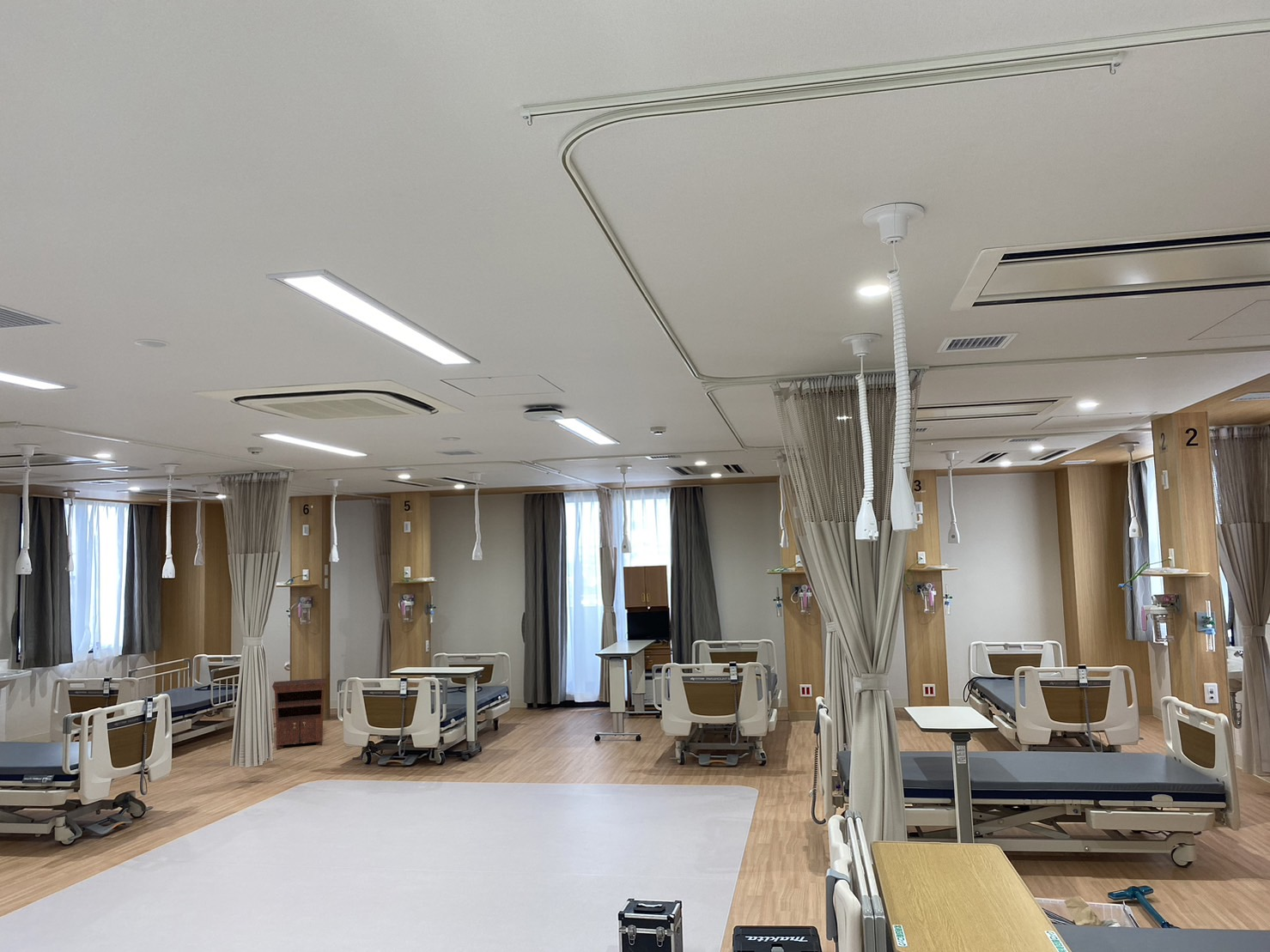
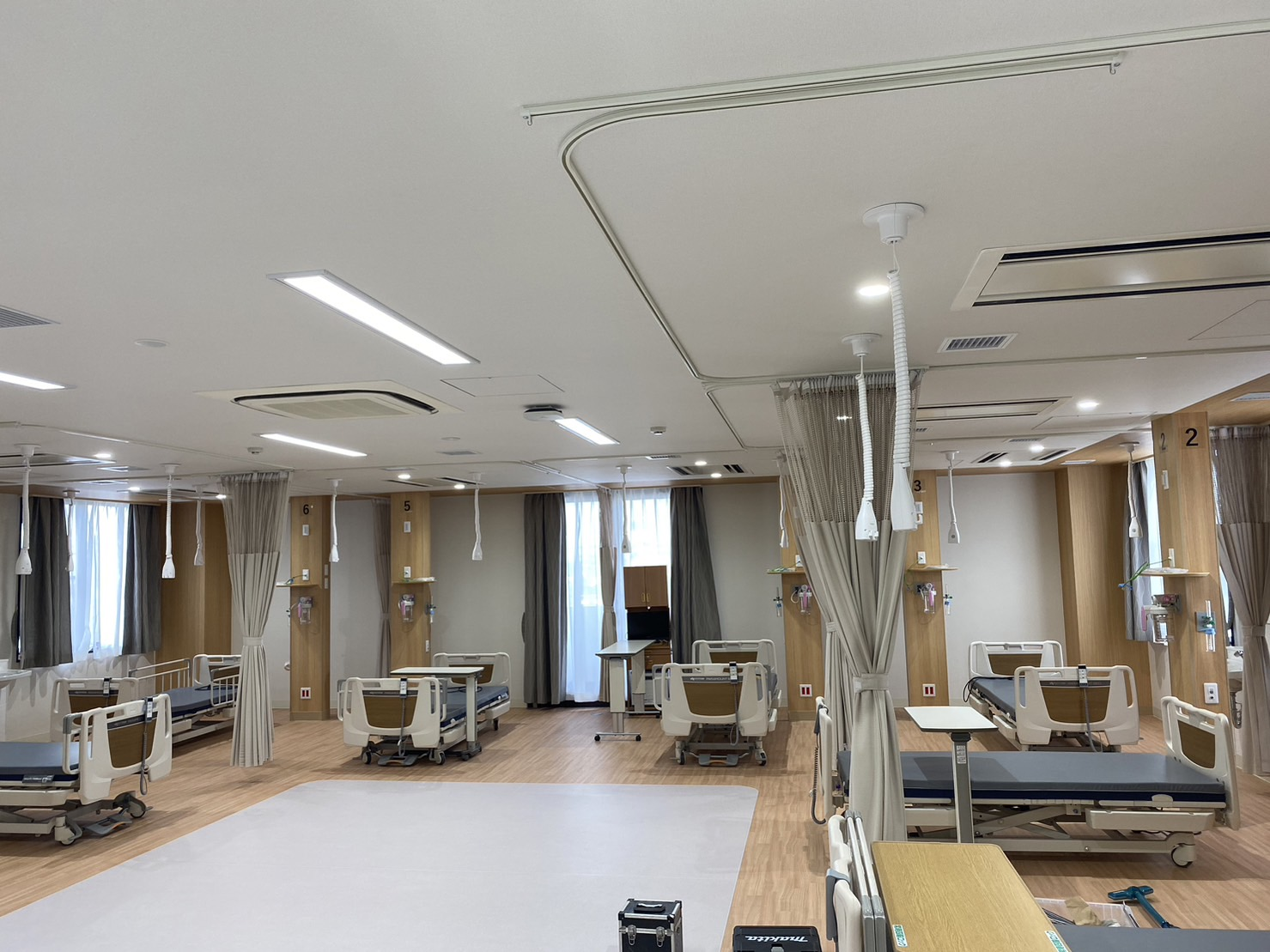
- nightstand [271,677,328,750]
